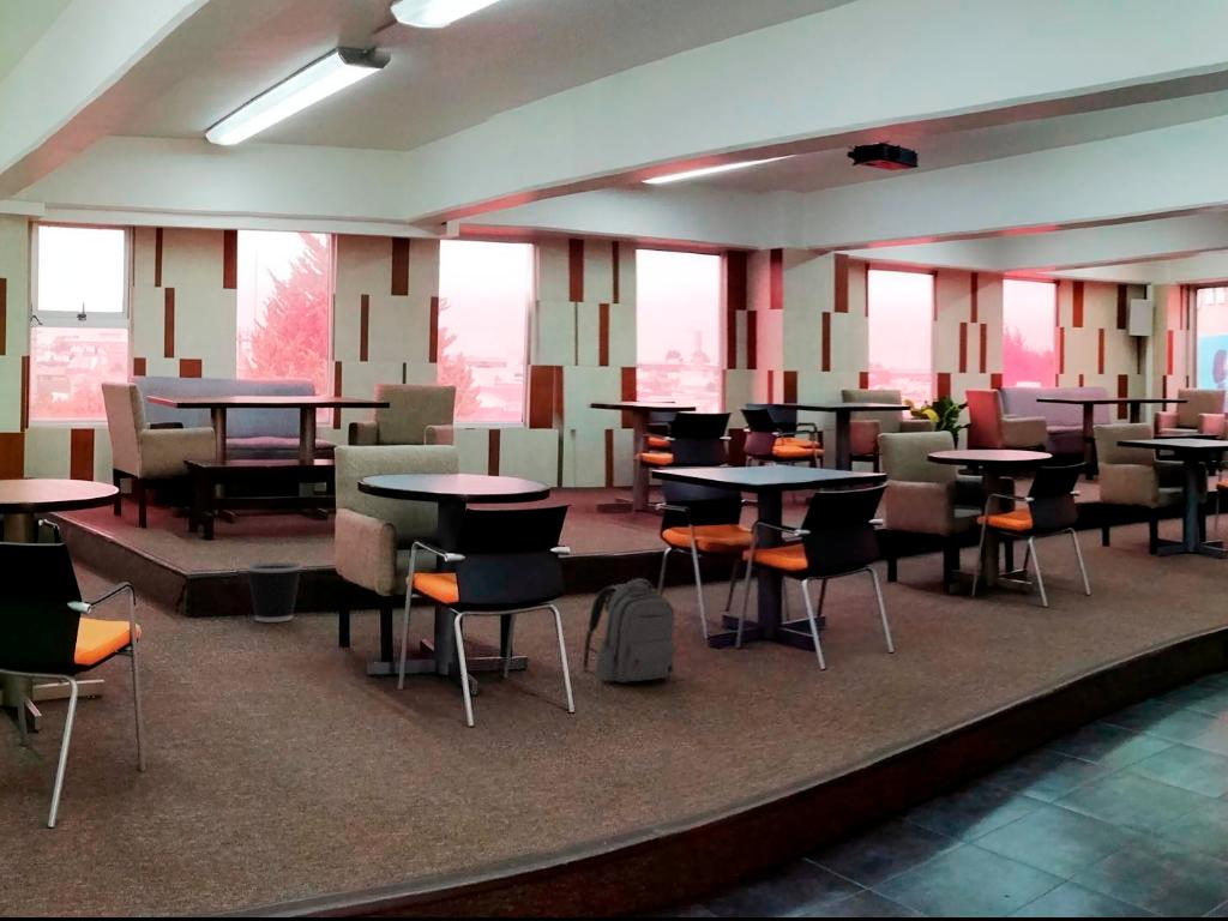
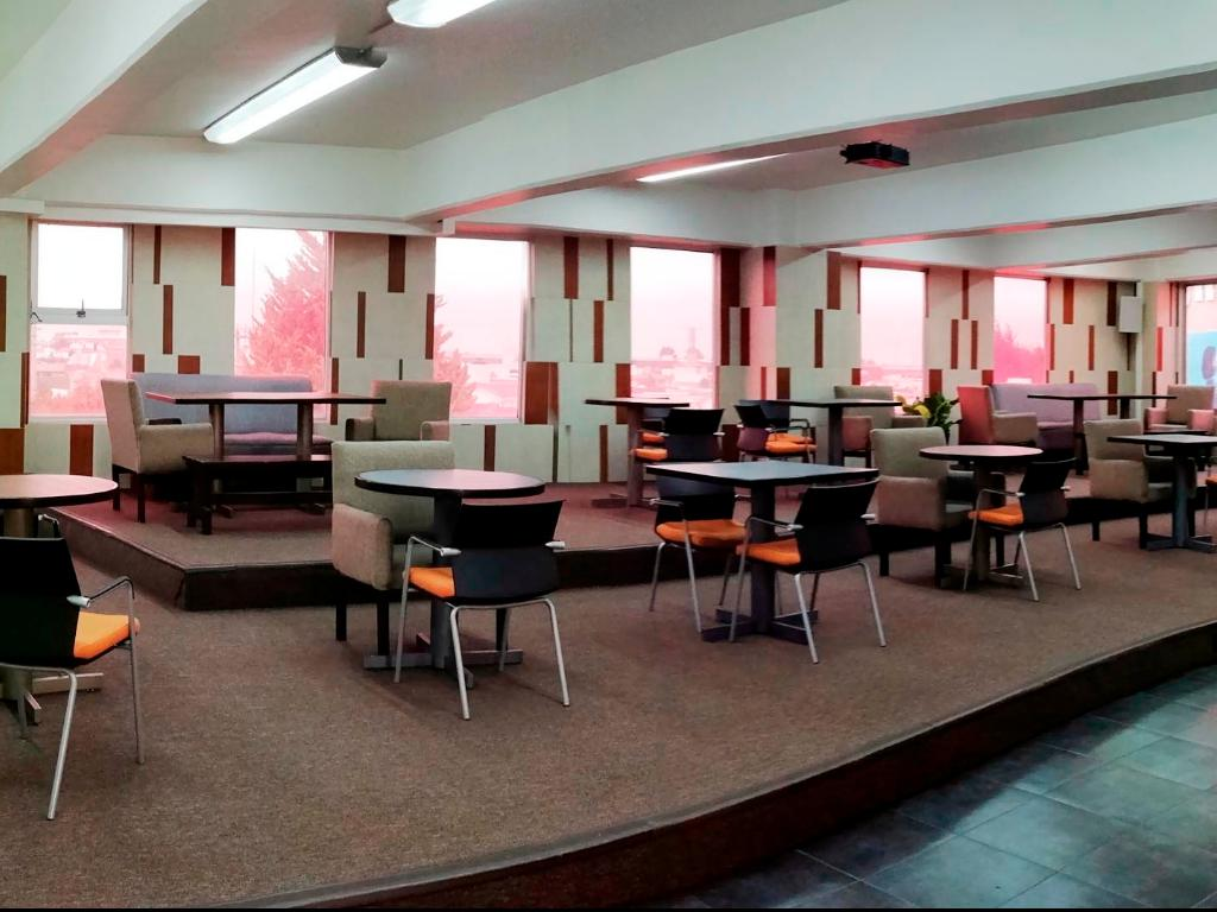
- backpack [582,577,678,684]
- wastebasket [245,561,303,624]
